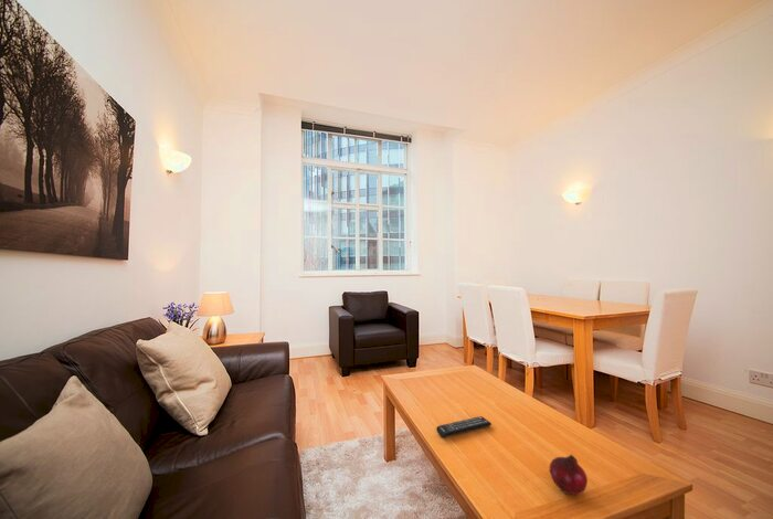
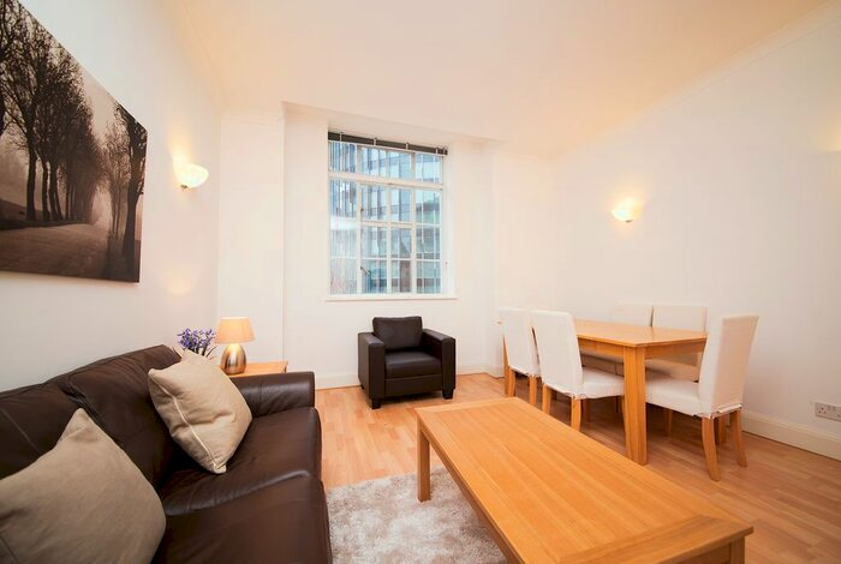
- remote control [436,415,493,438]
- fruit [549,453,589,496]
